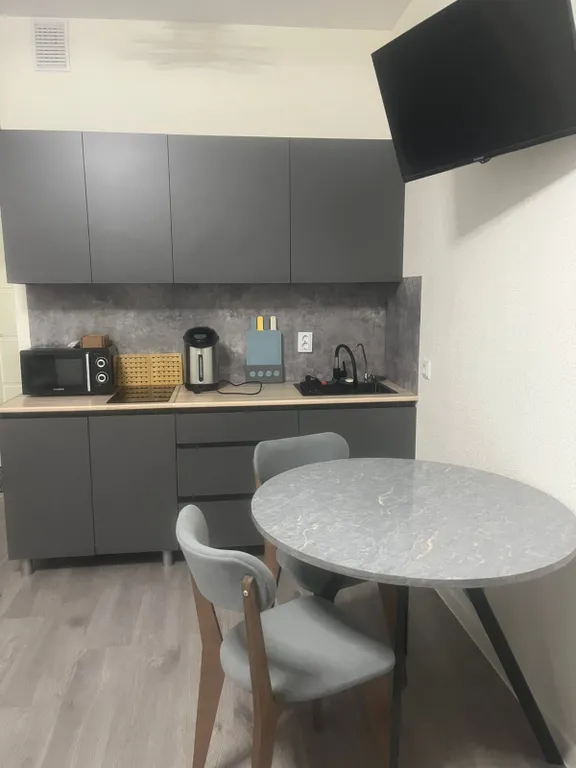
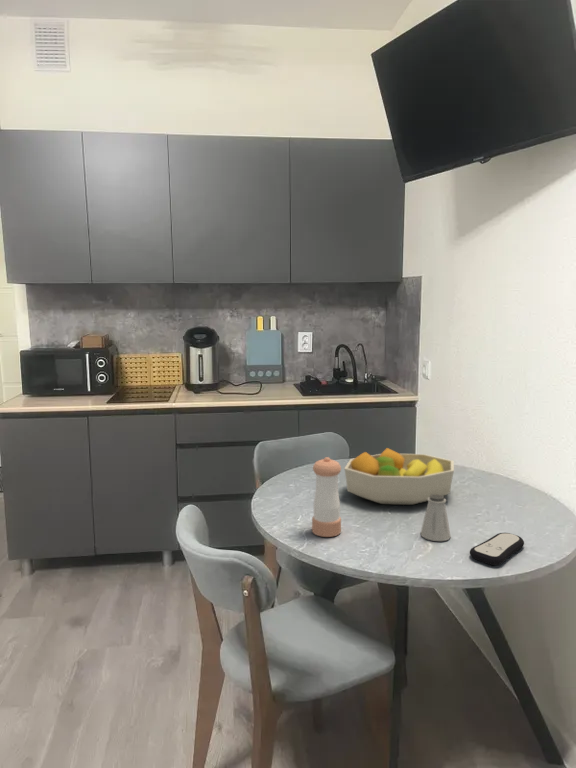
+ pepper shaker [311,456,342,538]
+ saltshaker [420,494,452,542]
+ remote control [469,532,525,566]
+ fruit bowl [343,447,455,506]
